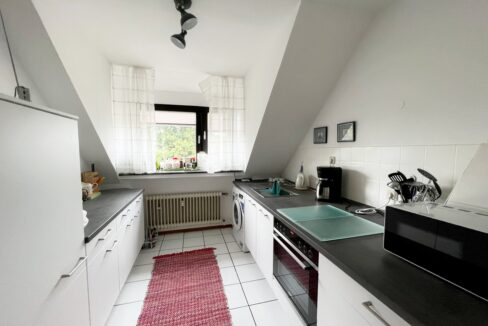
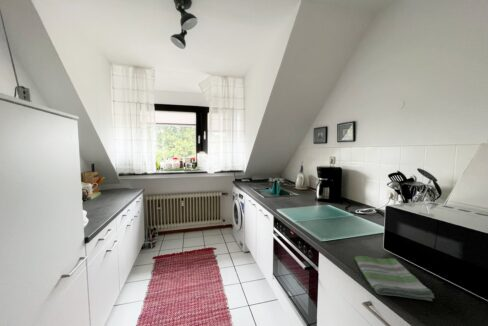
+ dish towel [354,255,436,302]
